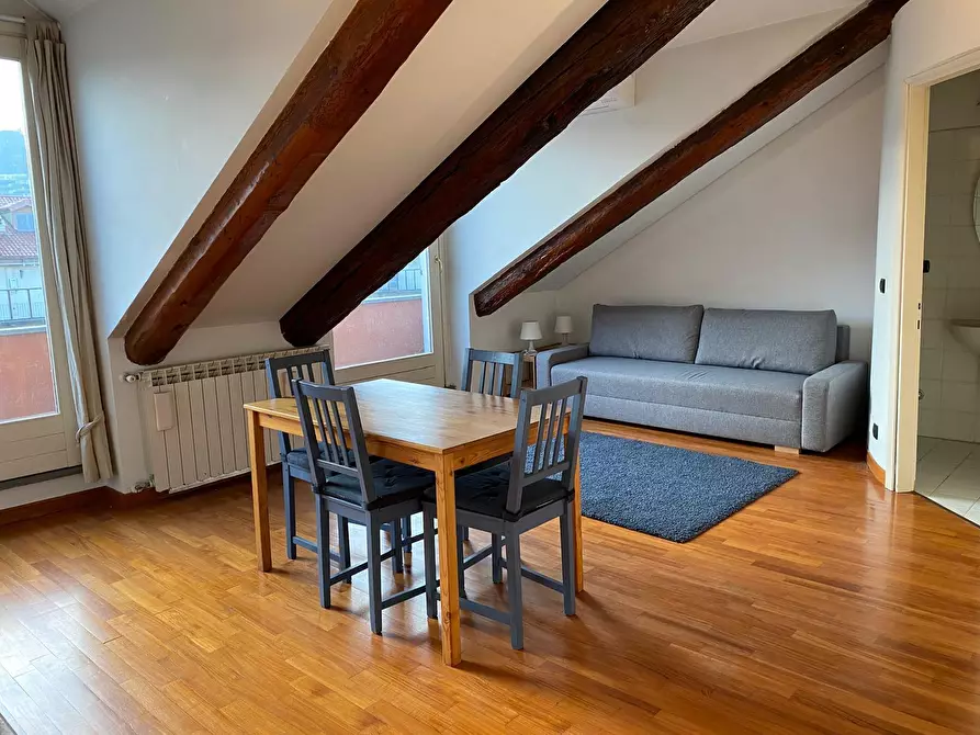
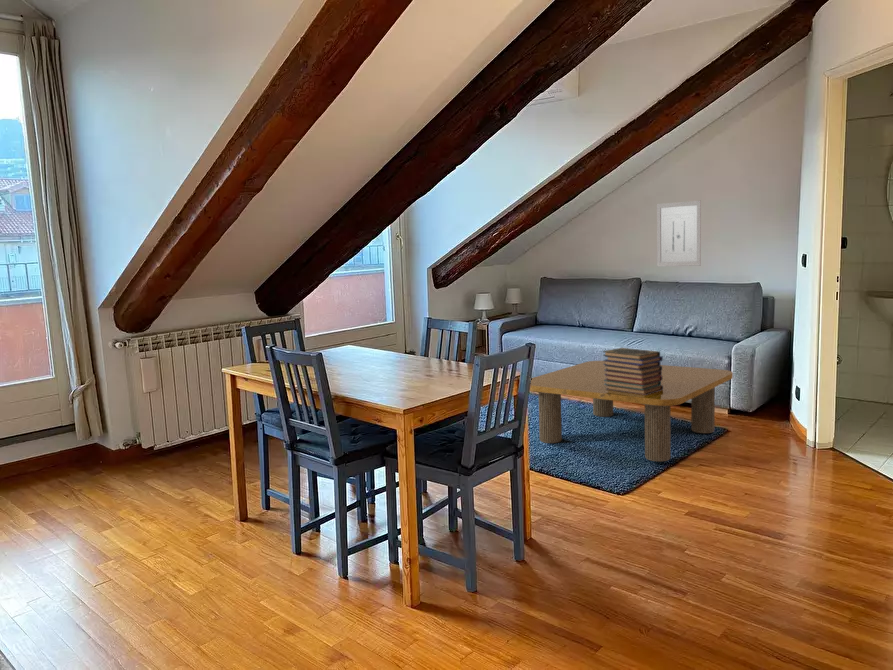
+ wall art [656,200,702,267]
+ coffee table [529,360,734,462]
+ book stack [602,347,664,395]
